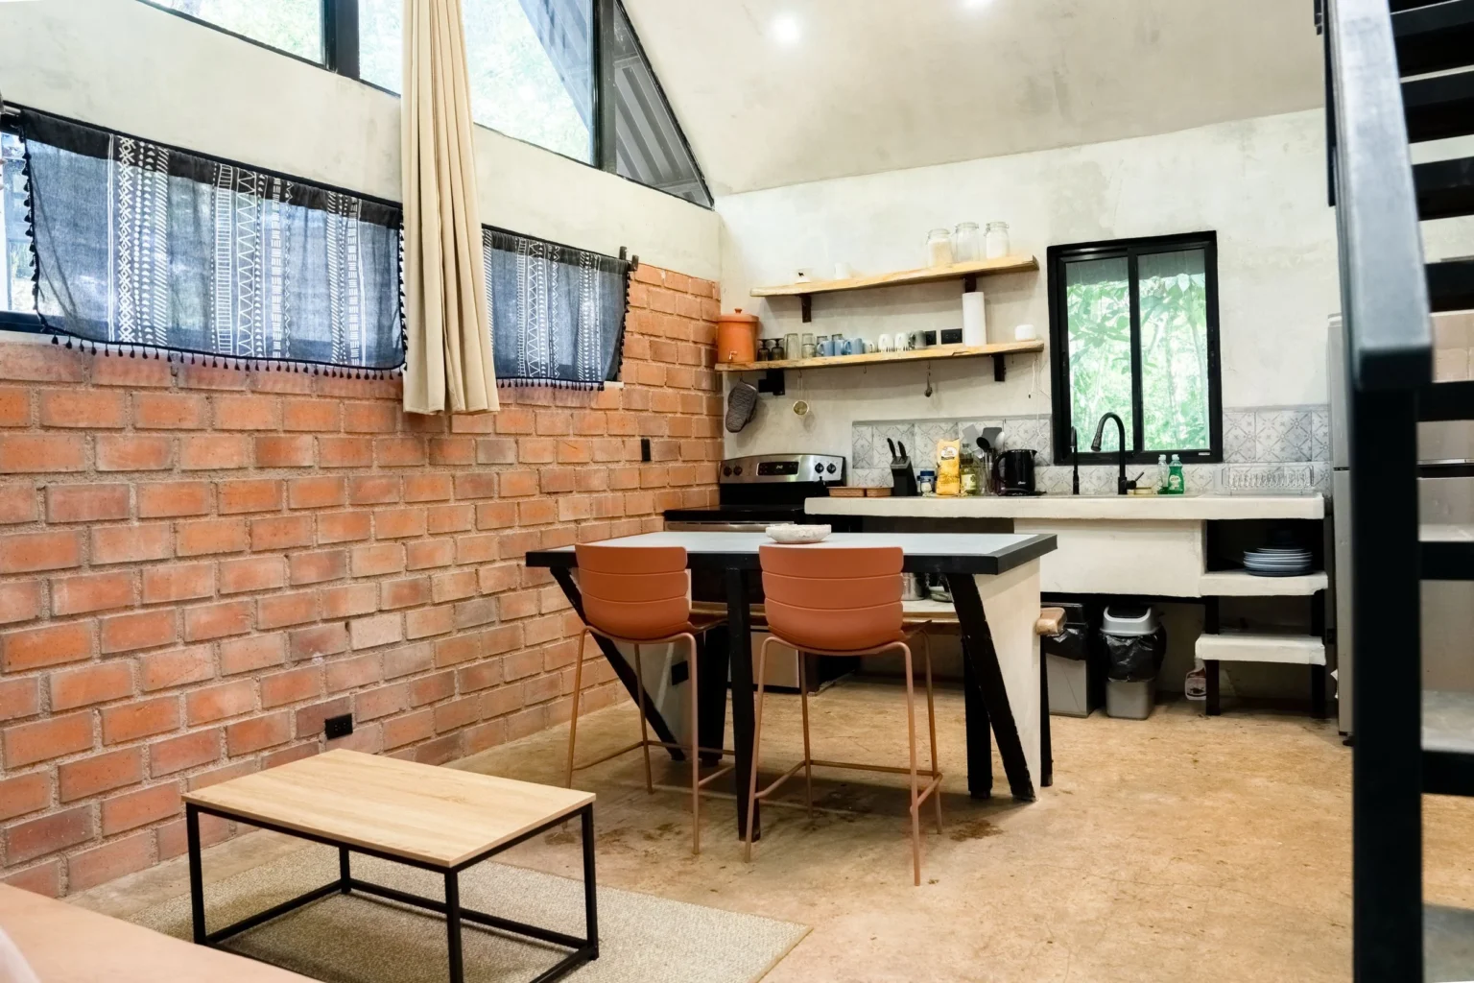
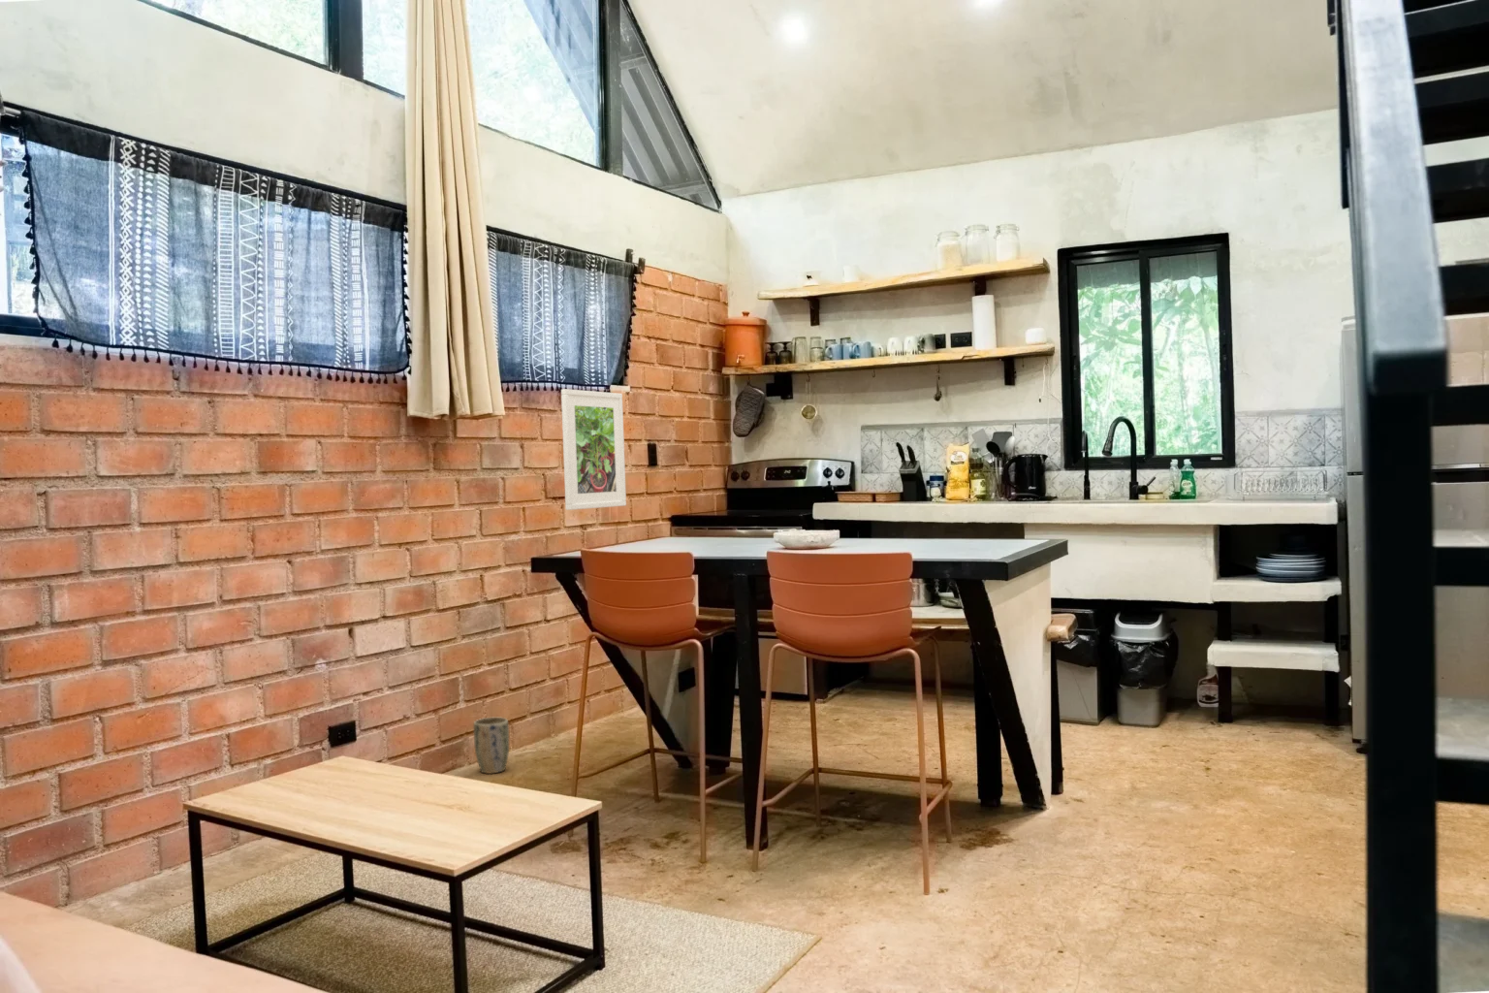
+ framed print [561,388,627,511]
+ plant pot [473,717,510,775]
